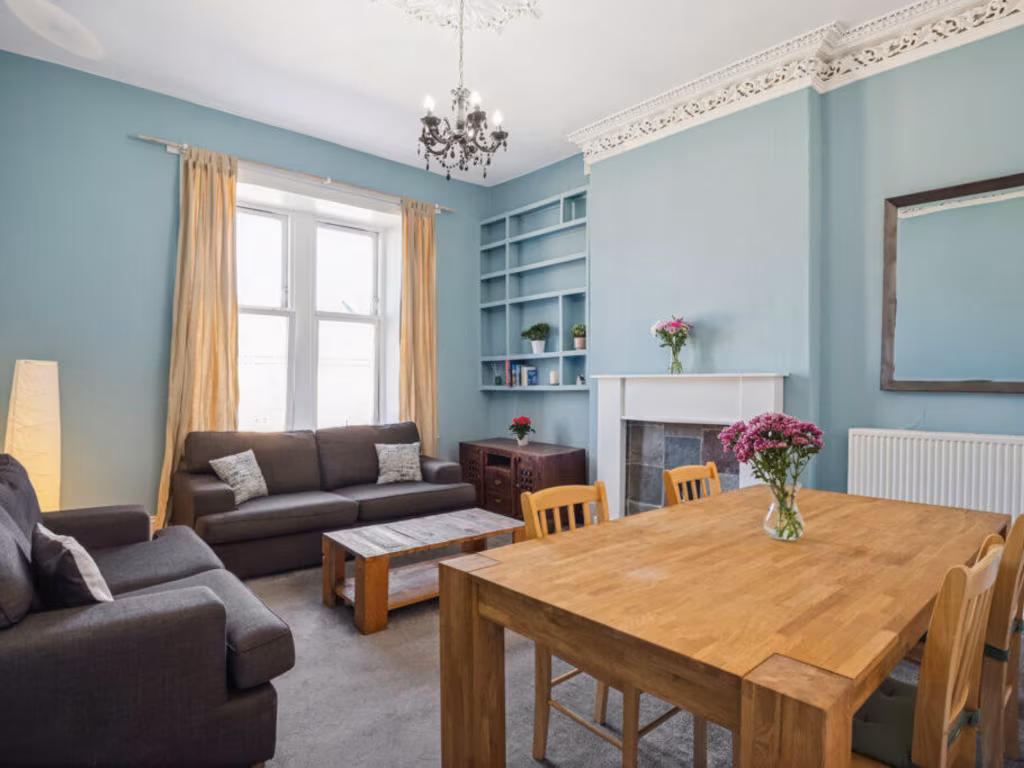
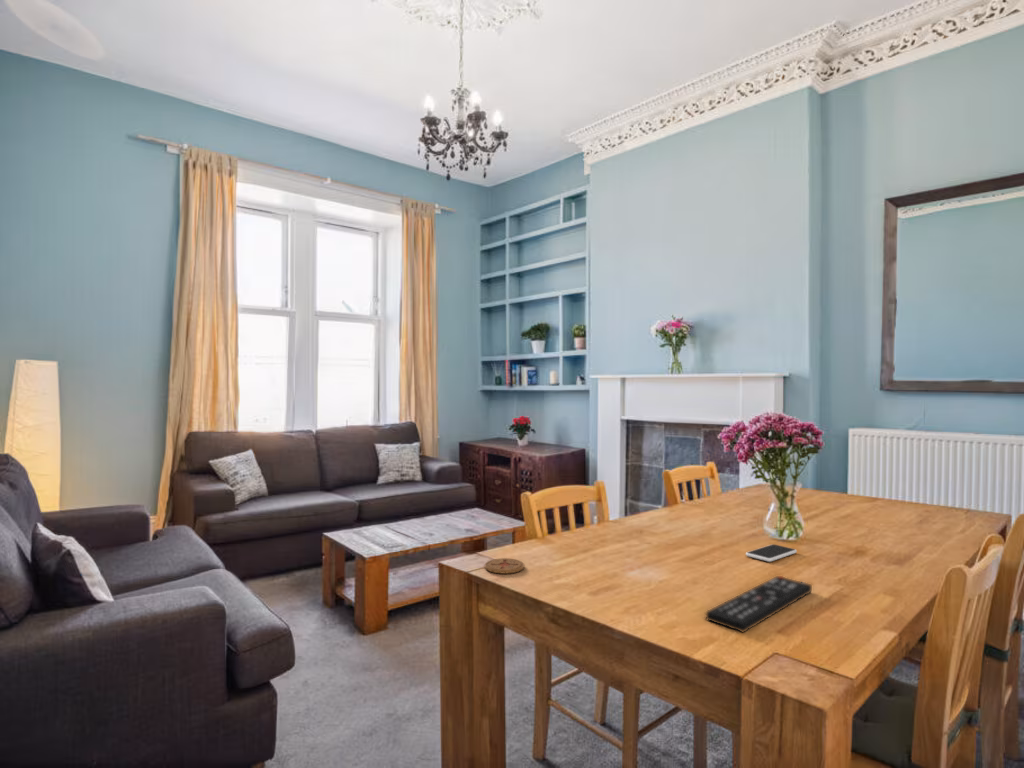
+ coaster [484,557,525,575]
+ remote control [705,575,813,633]
+ smartphone [745,543,798,563]
